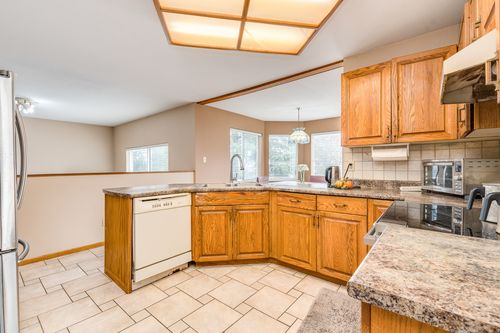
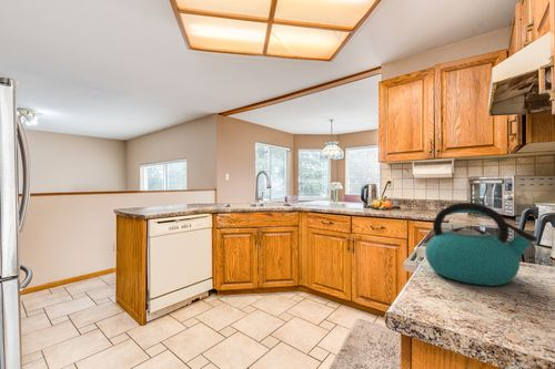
+ kettle [424,202,538,287]
